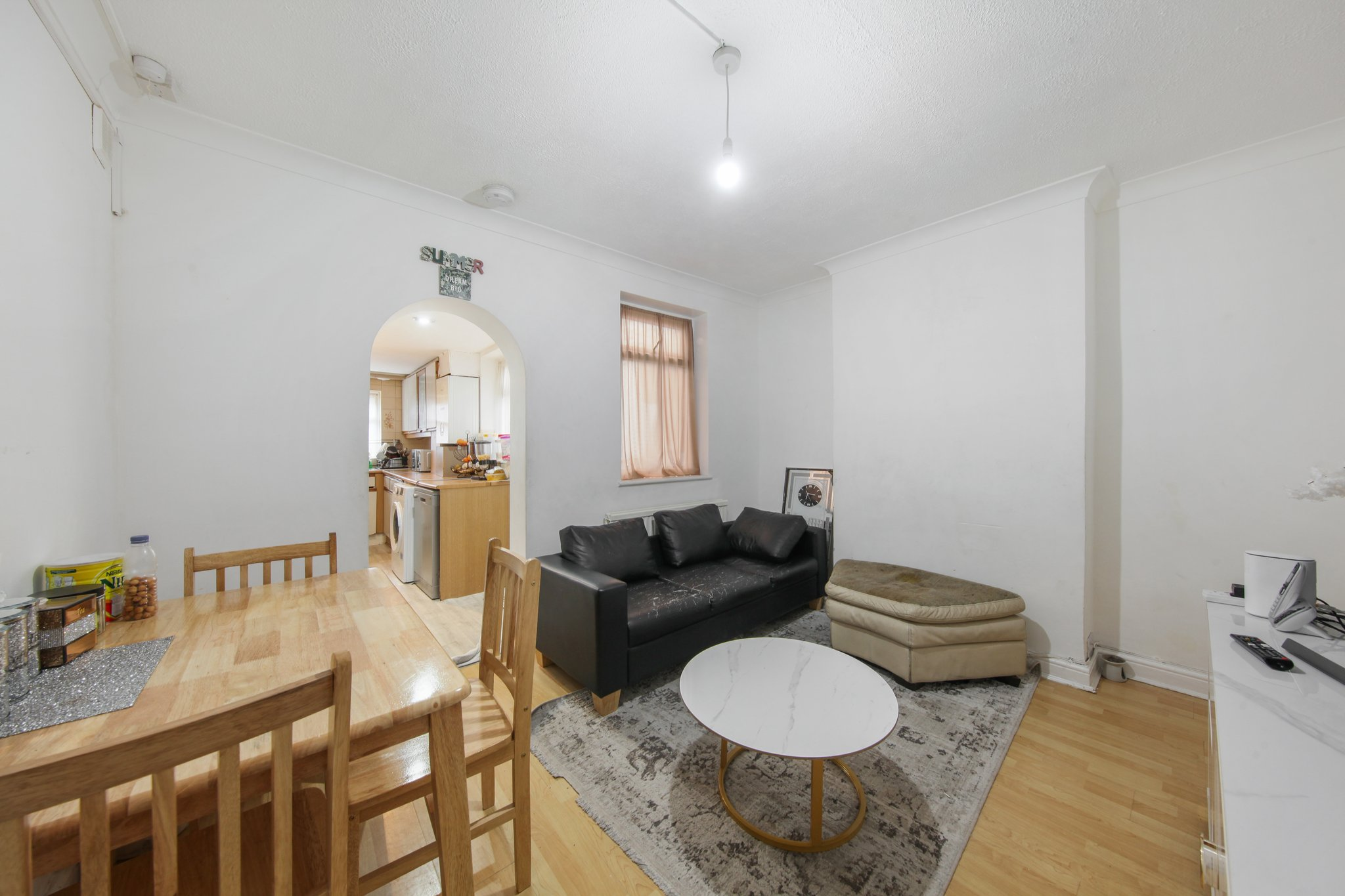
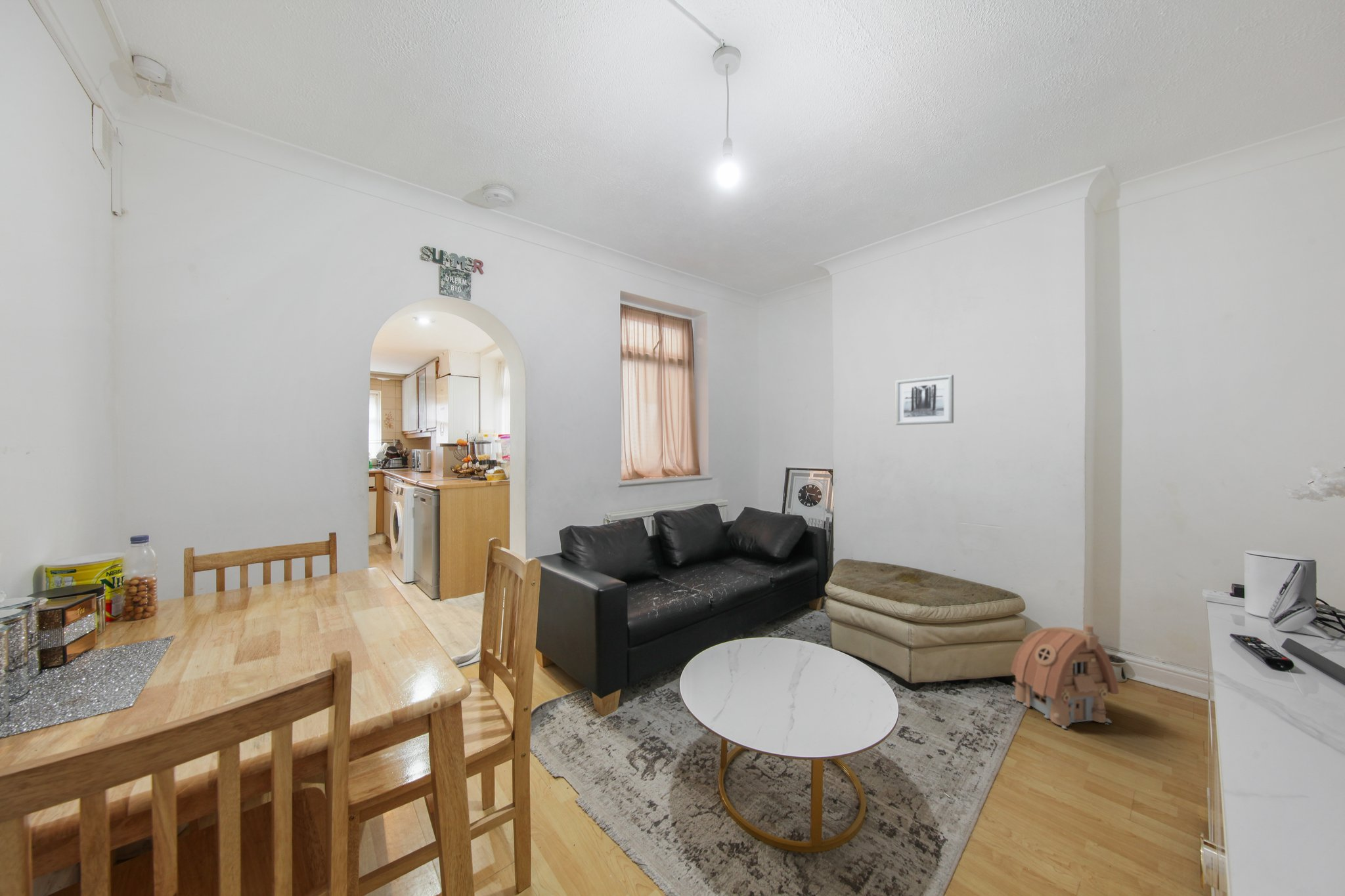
+ wall art [895,374,954,426]
+ toy house [1010,624,1120,729]
